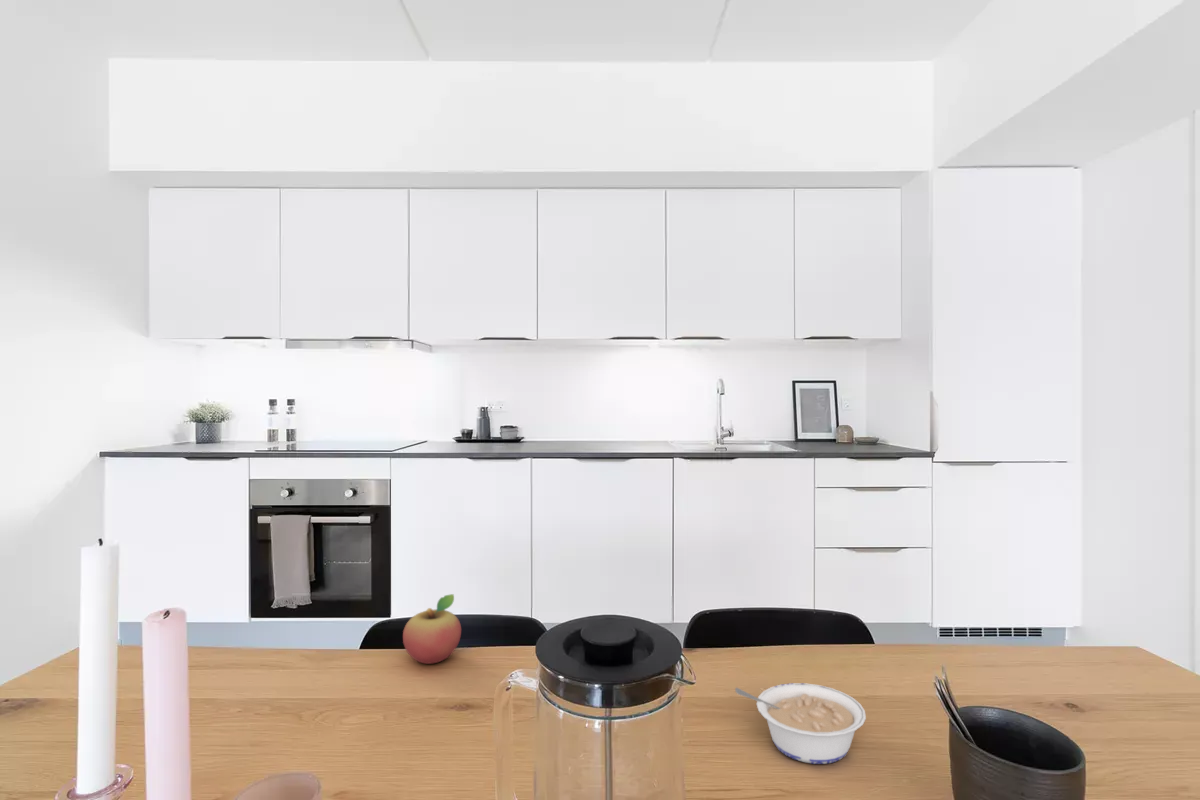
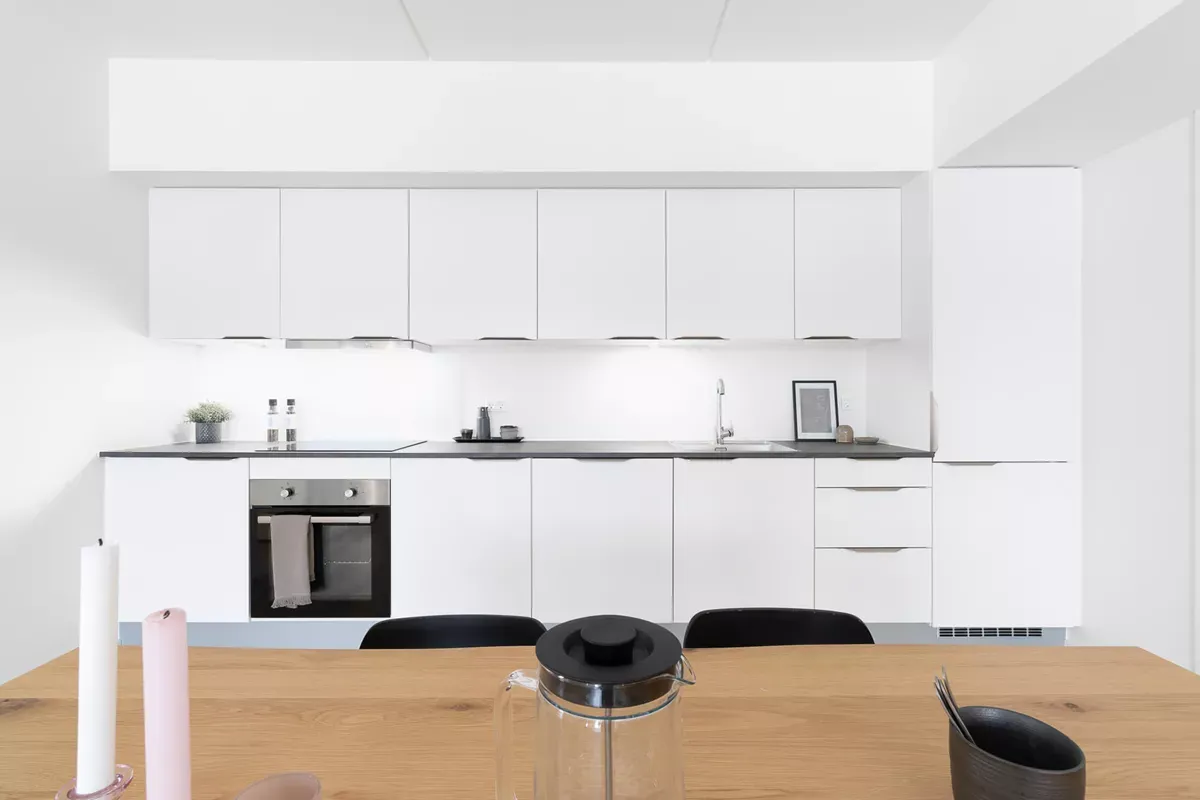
- legume [734,682,867,765]
- fruit [402,593,462,665]
